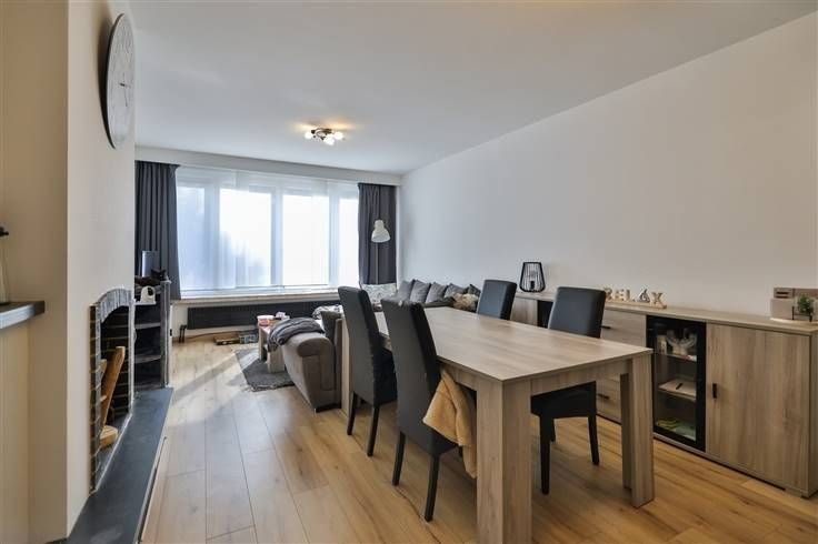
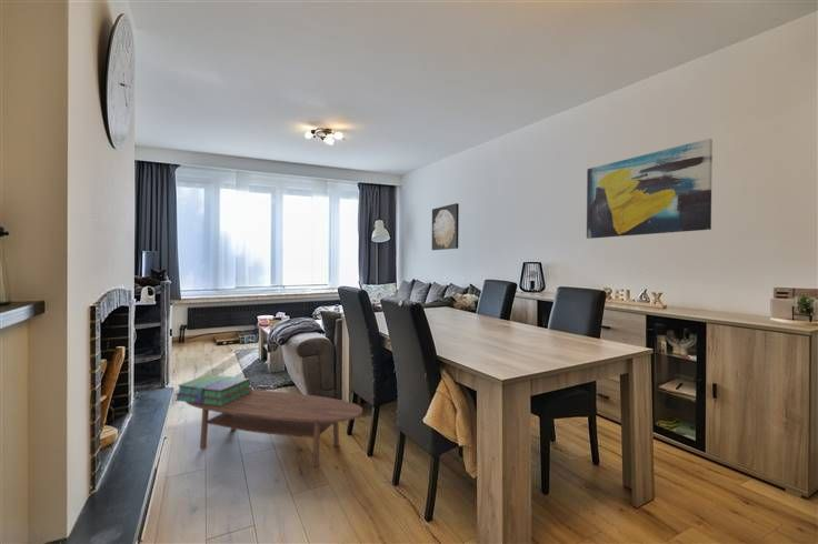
+ stack of books [174,374,253,406]
+ coffee table [184,389,363,467]
+ wall art [431,202,460,251]
+ wall art [586,138,714,240]
